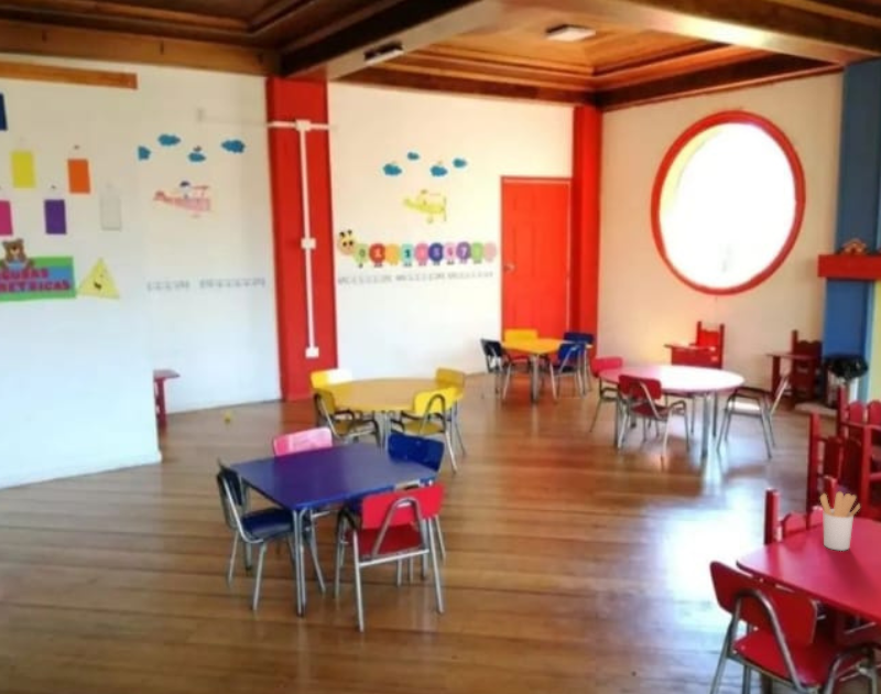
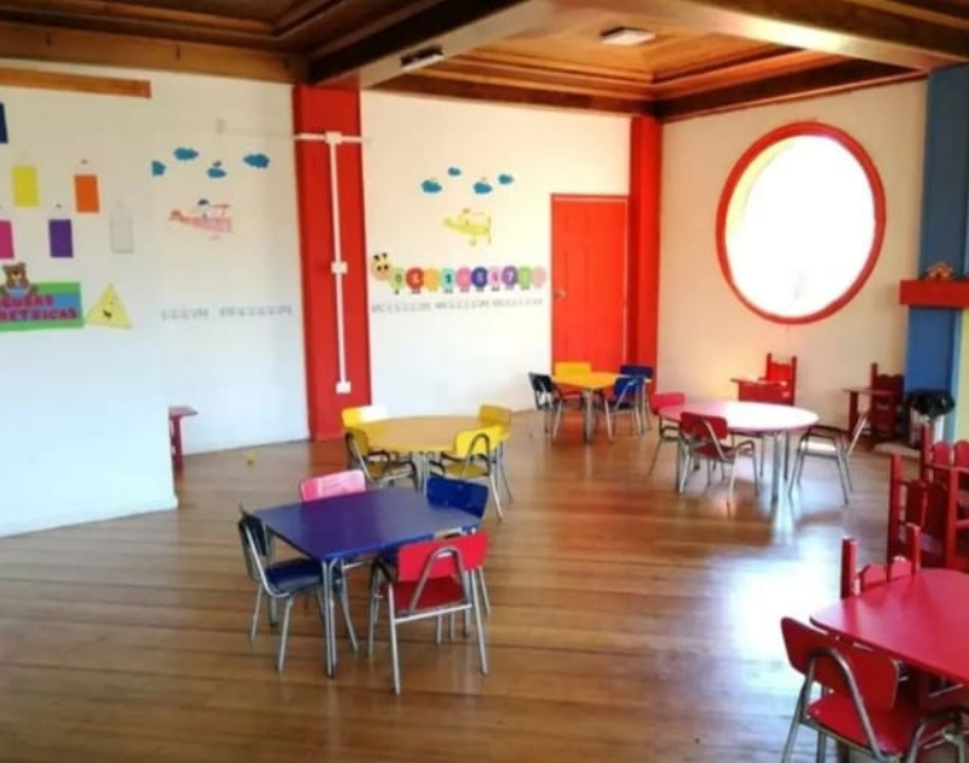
- utensil holder [819,490,861,552]
